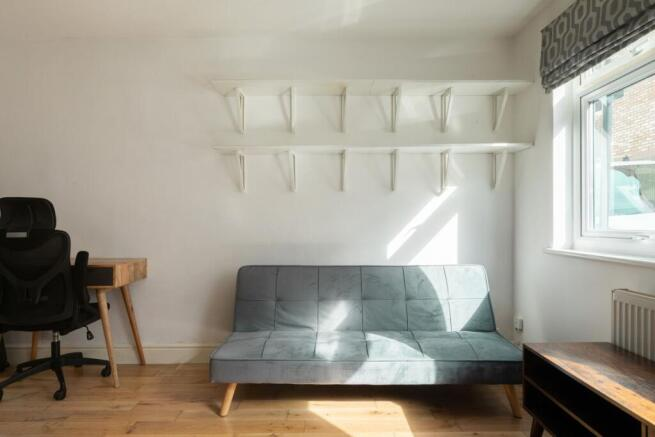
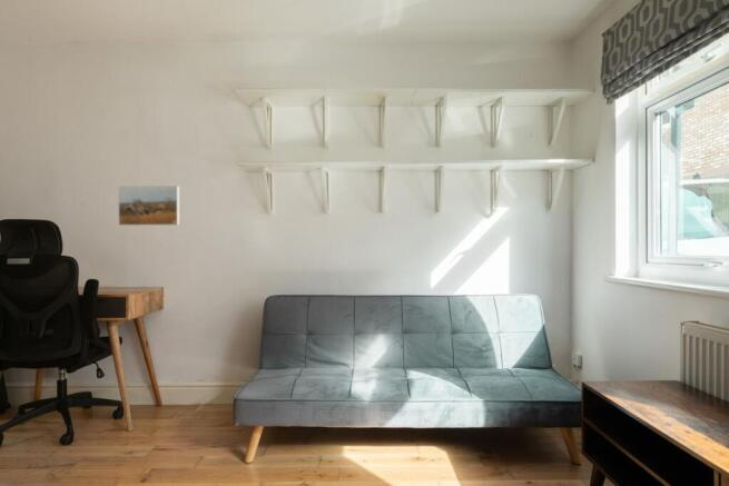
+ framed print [117,185,180,227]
